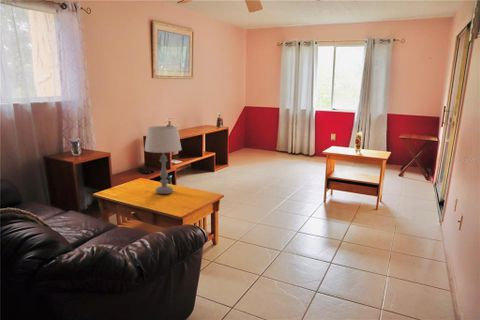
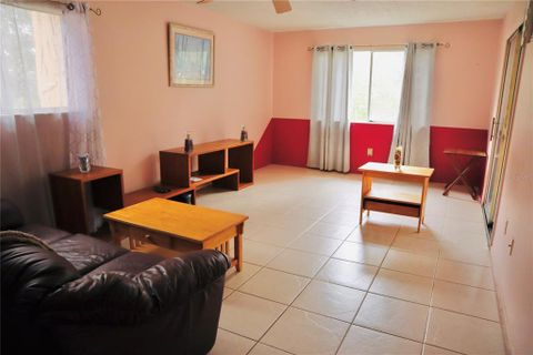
- table lamp [143,125,183,195]
